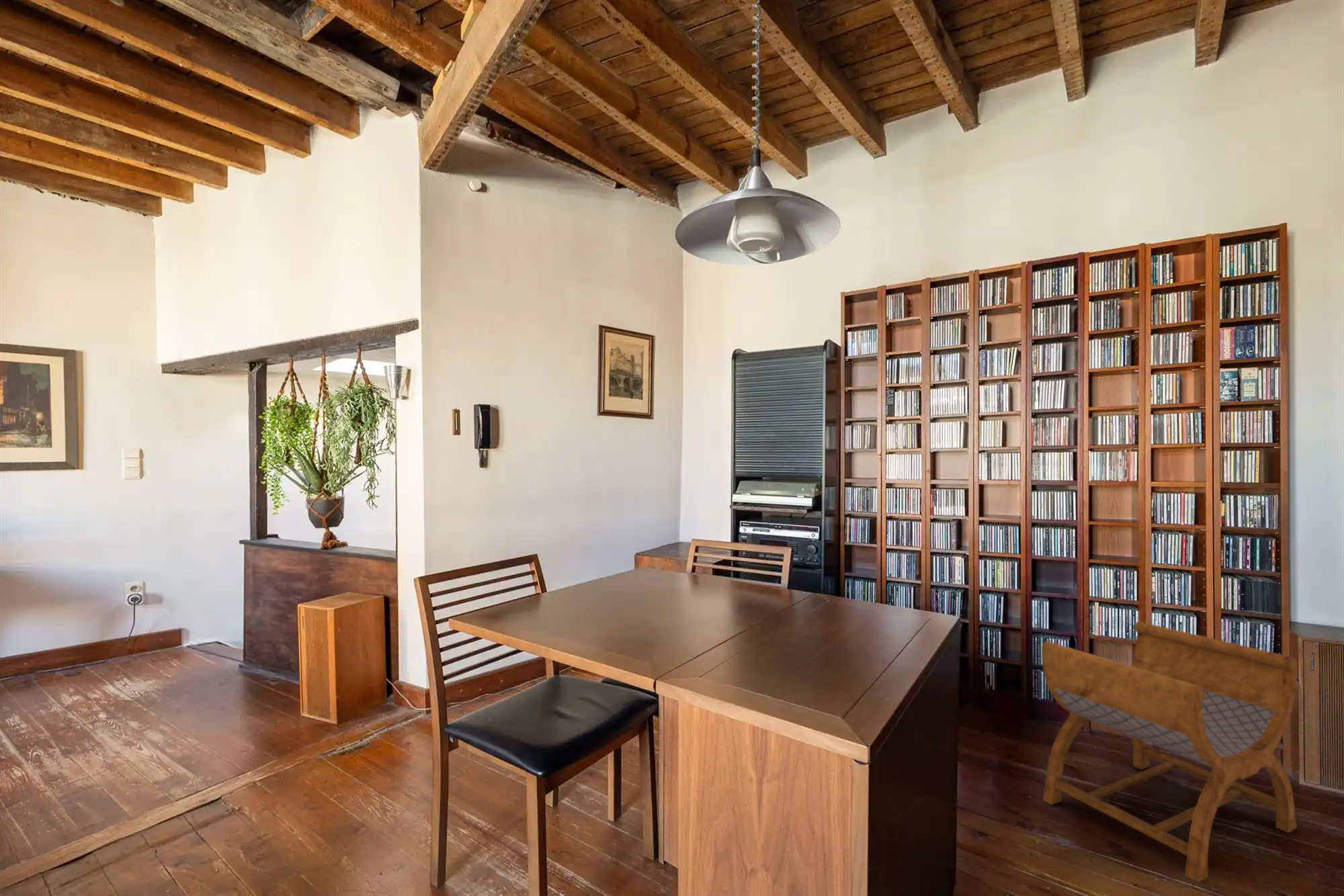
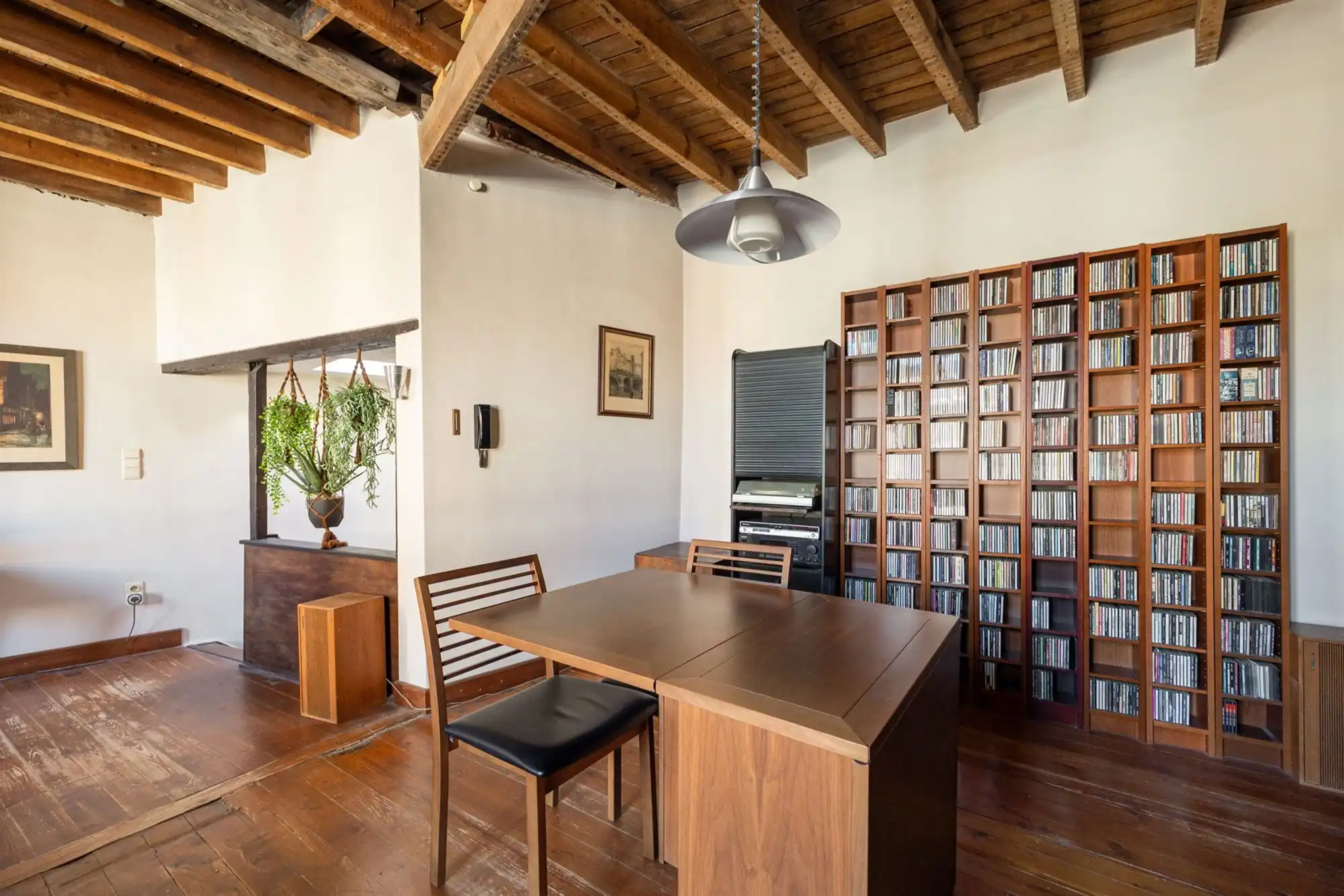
- stool [1042,621,1298,883]
